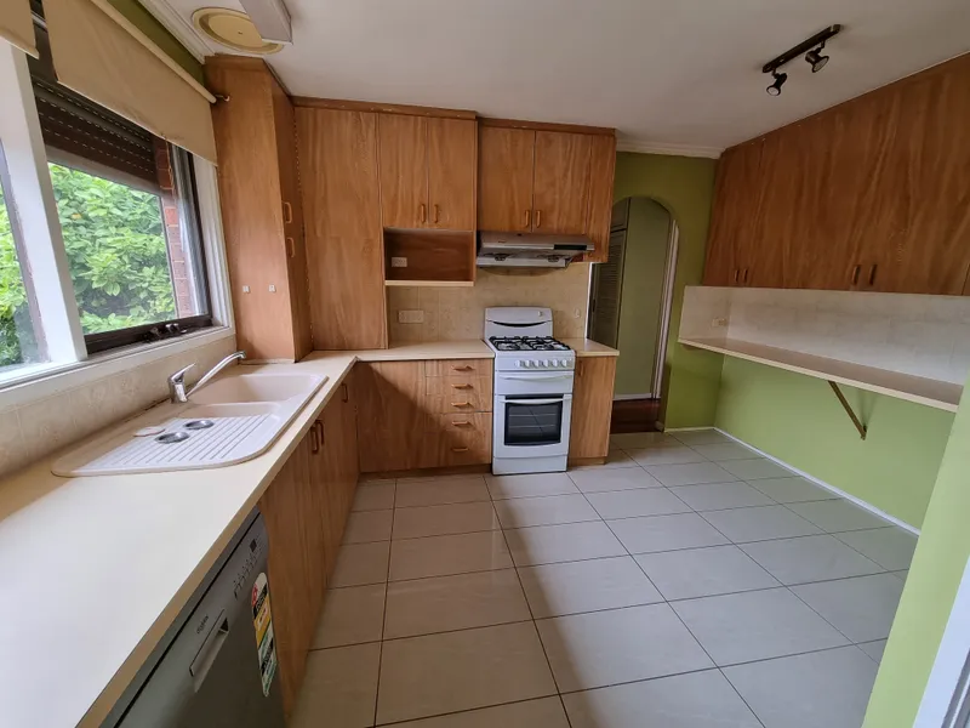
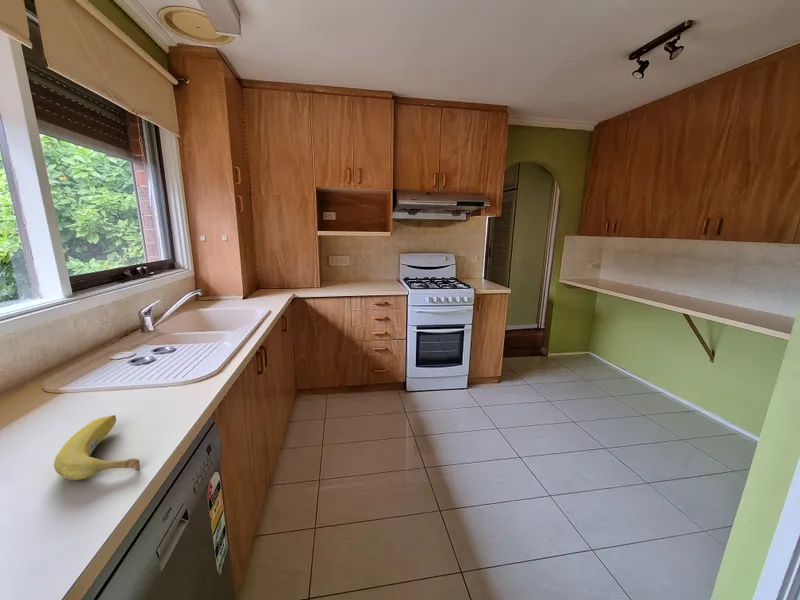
+ fruit [53,414,141,481]
